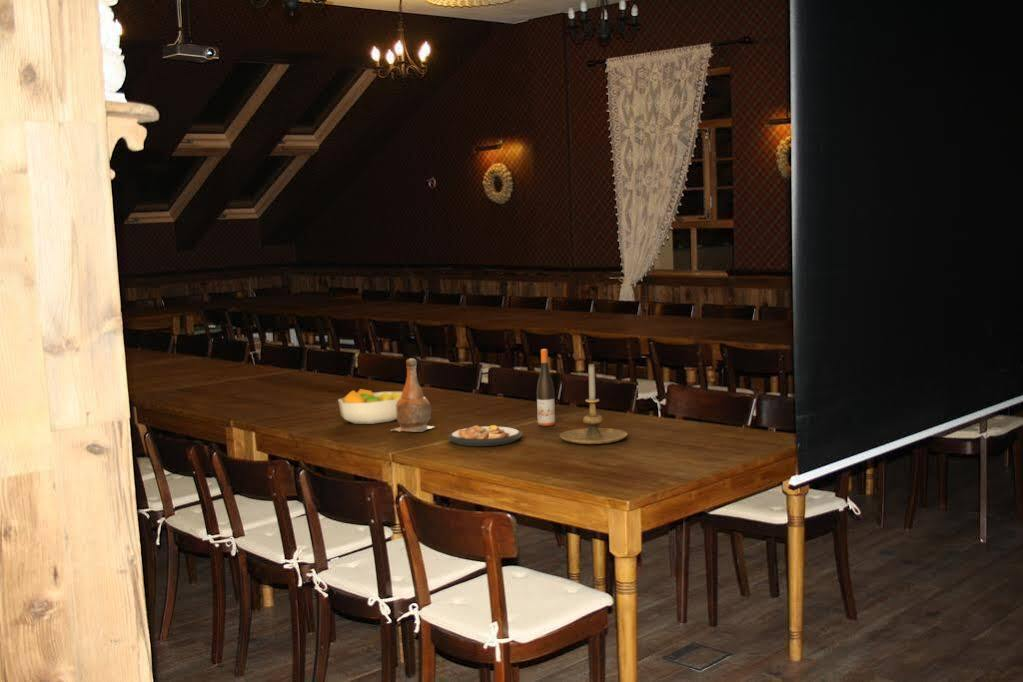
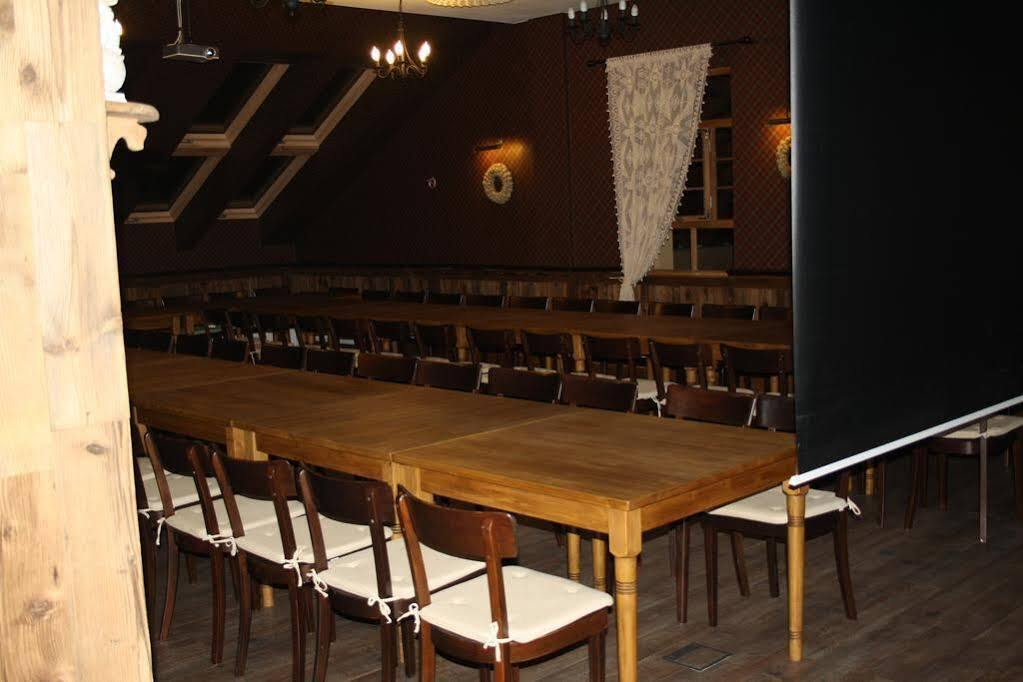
- fruit bowl [337,388,403,425]
- bottle [389,358,436,433]
- wine bottle [536,348,556,427]
- candle holder [559,362,628,445]
- plate [447,424,524,447]
